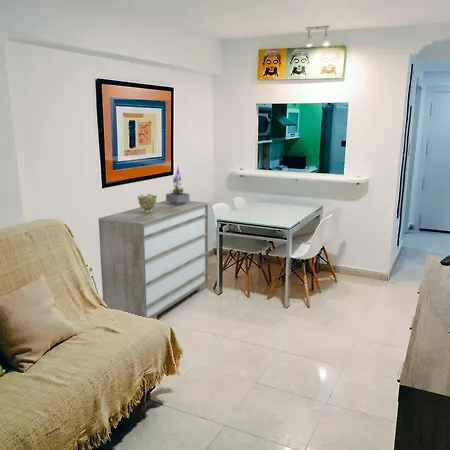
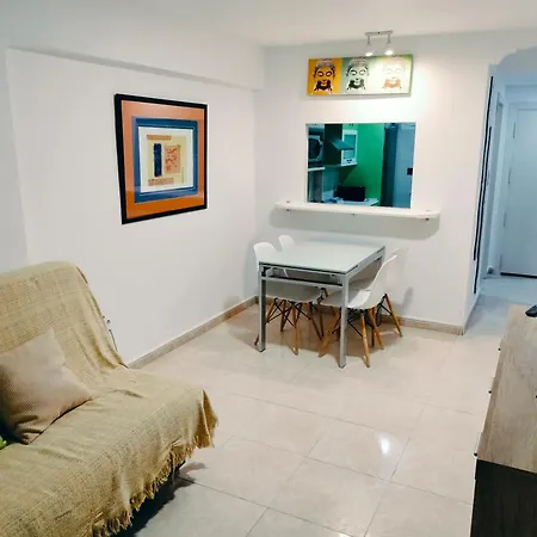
- dresser [98,200,209,320]
- potted plant [165,165,190,205]
- decorative bowl [137,193,158,213]
